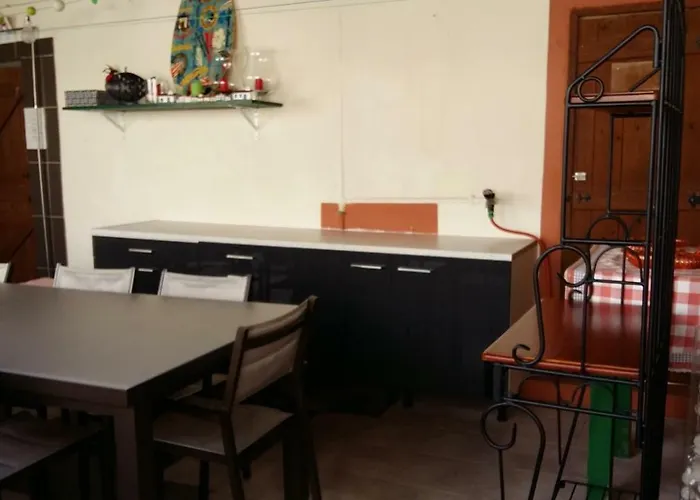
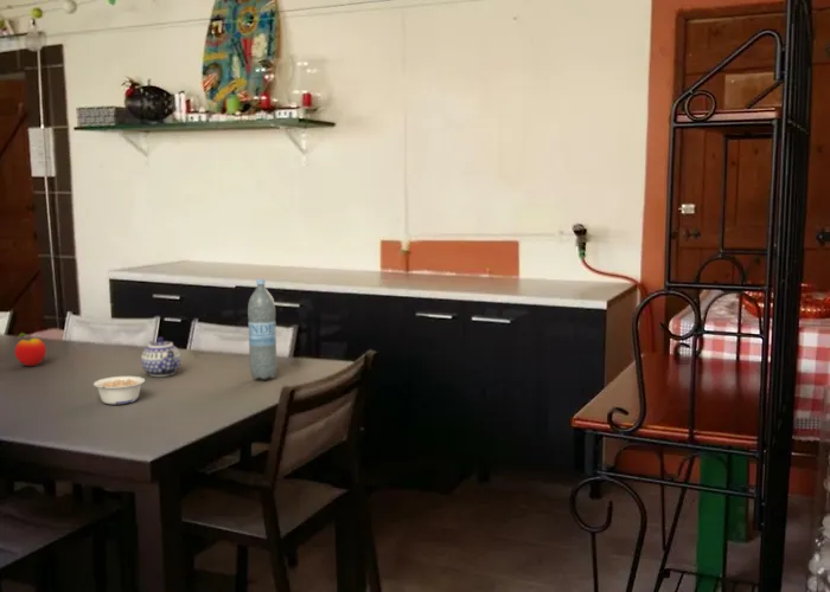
+ teapot [140,336,183,378]
+ apple [13,332,47,367]
+ legume [92,375,146,405]
+ water bottle [247,278,277,380]
